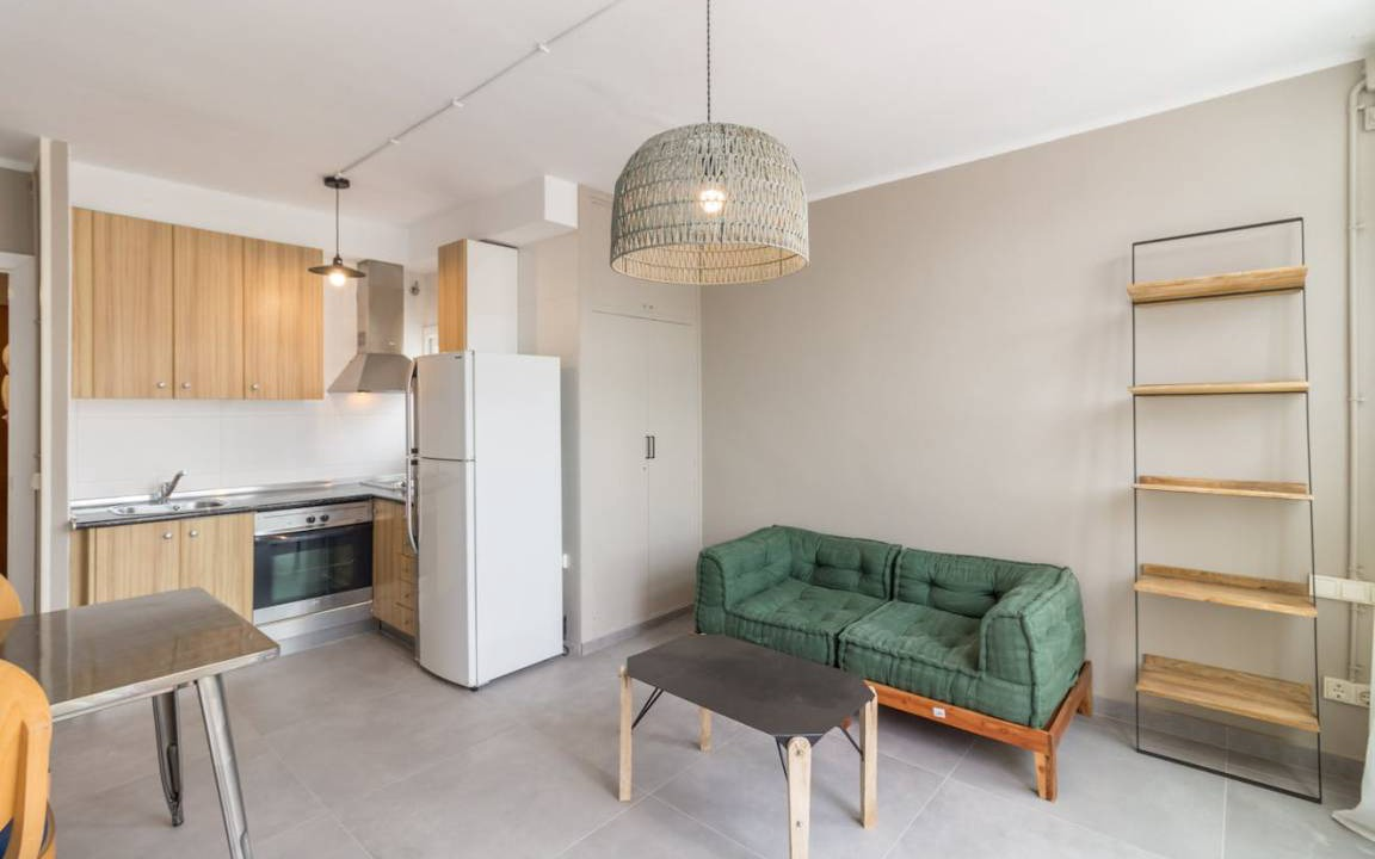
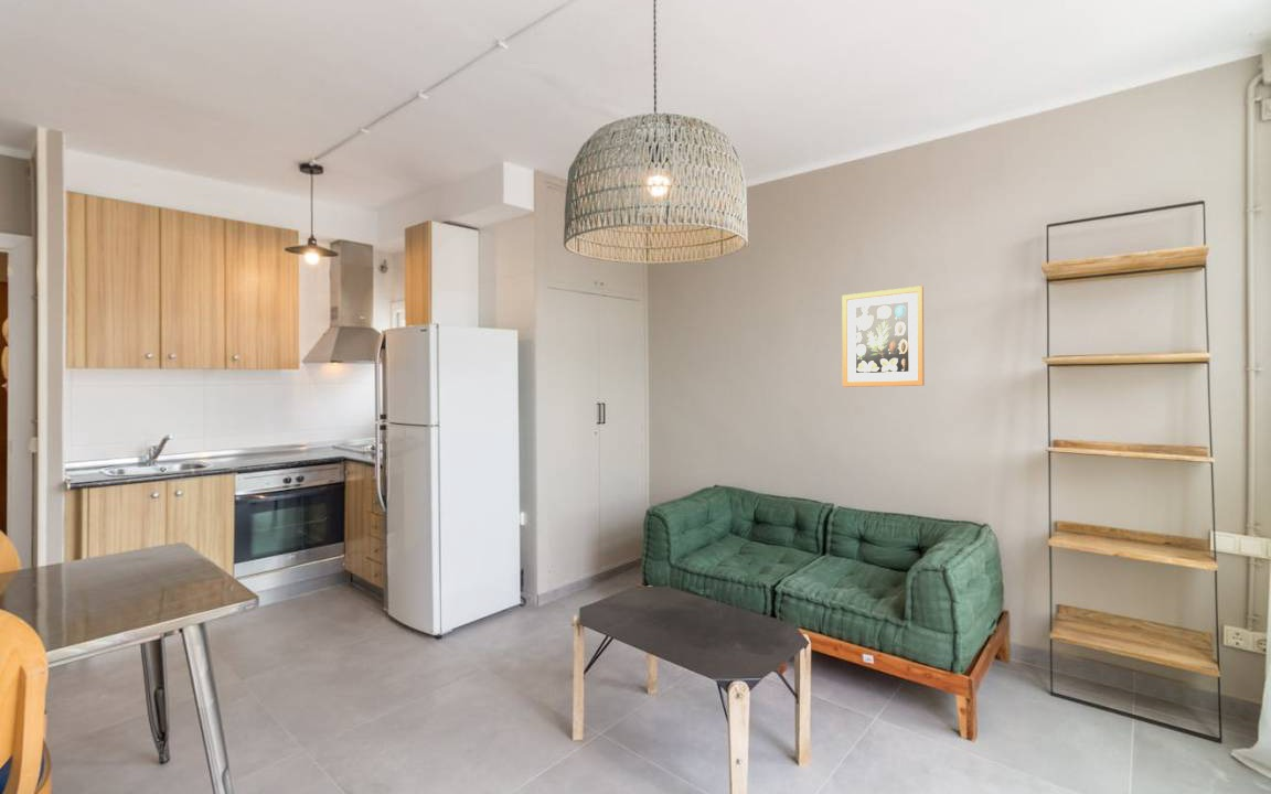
+ wall art [841,285,925,388]
